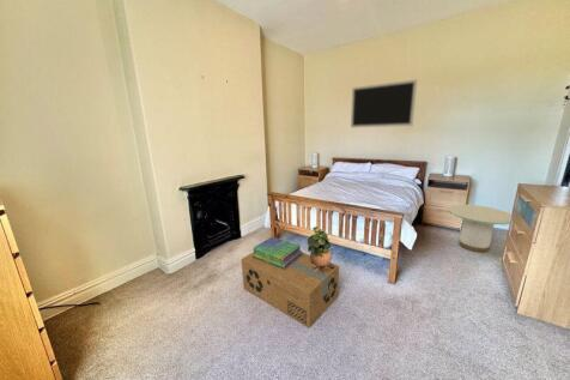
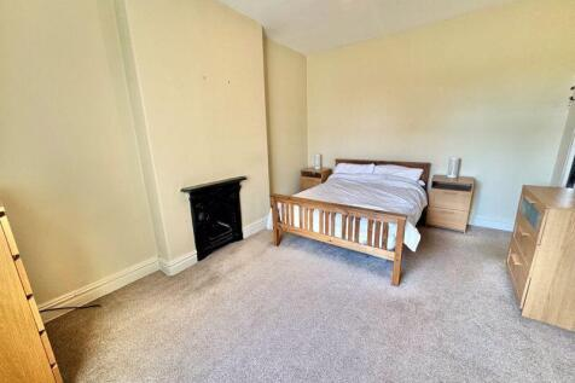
- cardboard box [239,251,340,330]
- chalkboard [350,78,418,128]
- side table [447,204,513,253]
- potted plant [307,225,333,276]
- stack of books [251,235,303,270]
